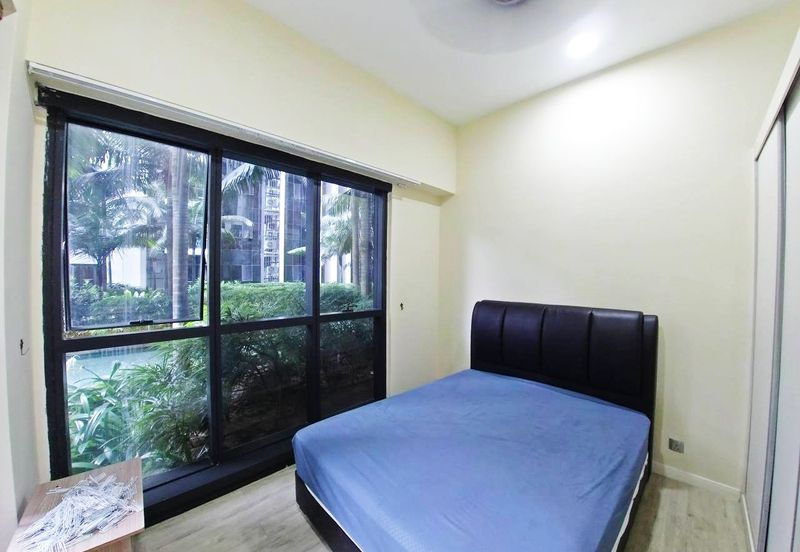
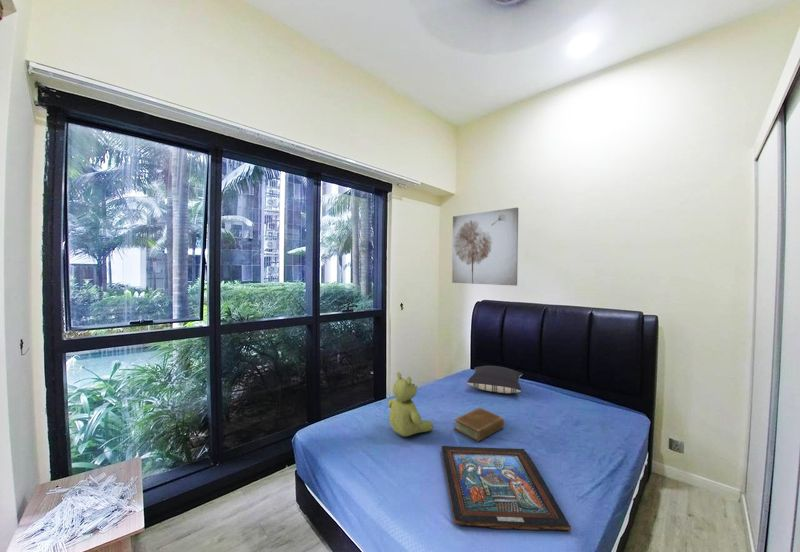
+ book [453,407,505,443]
+ pillow [466,365,523,394]
+ wall art [451,206,519,287]
+ stuffed bear [387,371,434,437]
+ tray [440,445,572,531]
